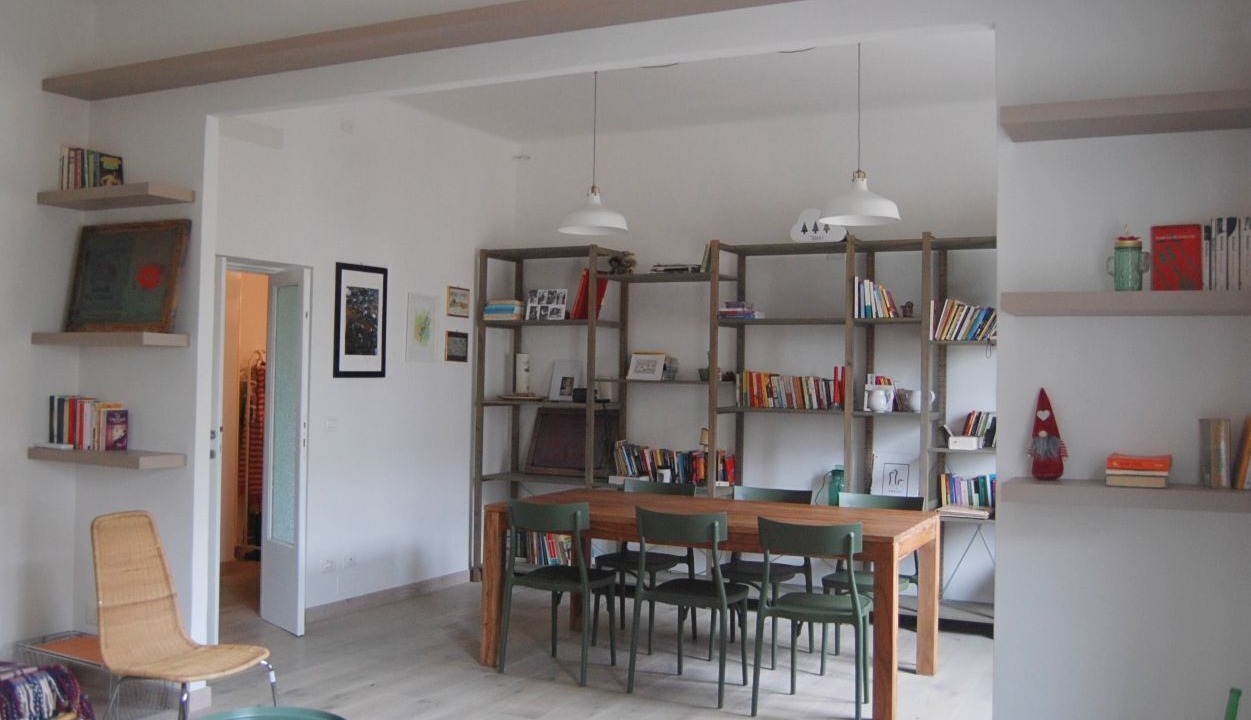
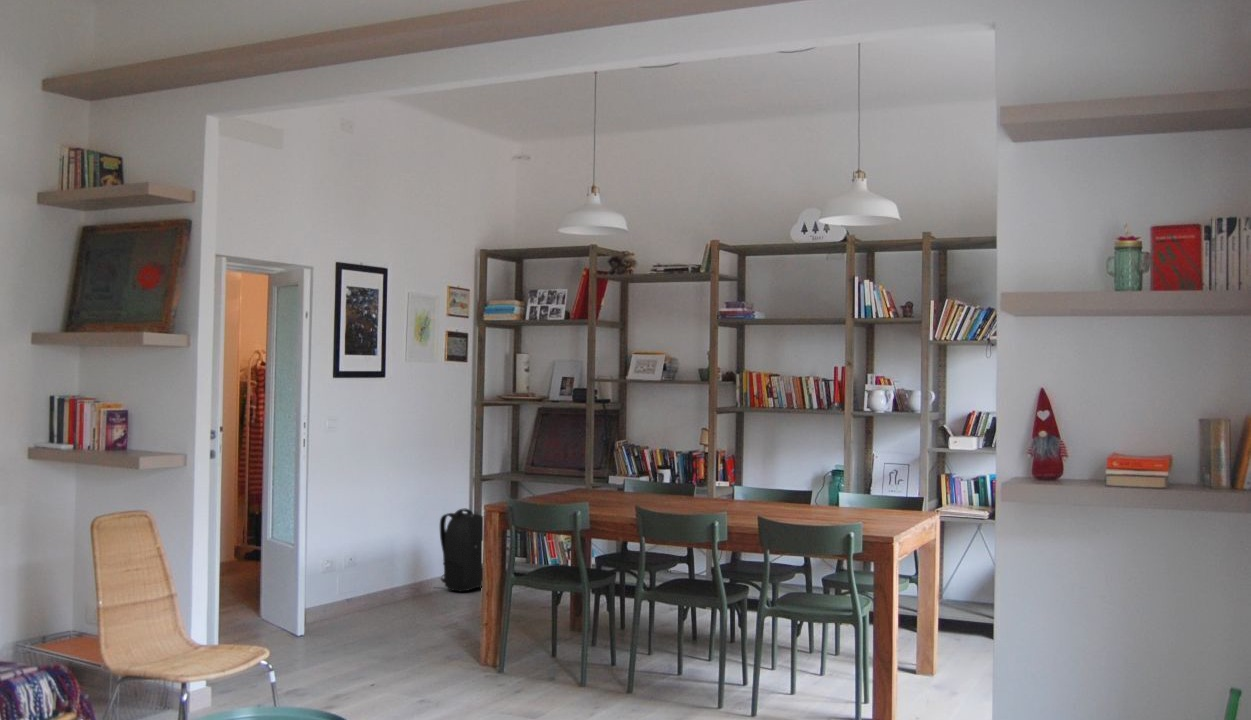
+ backpack [432,508,484,593]
